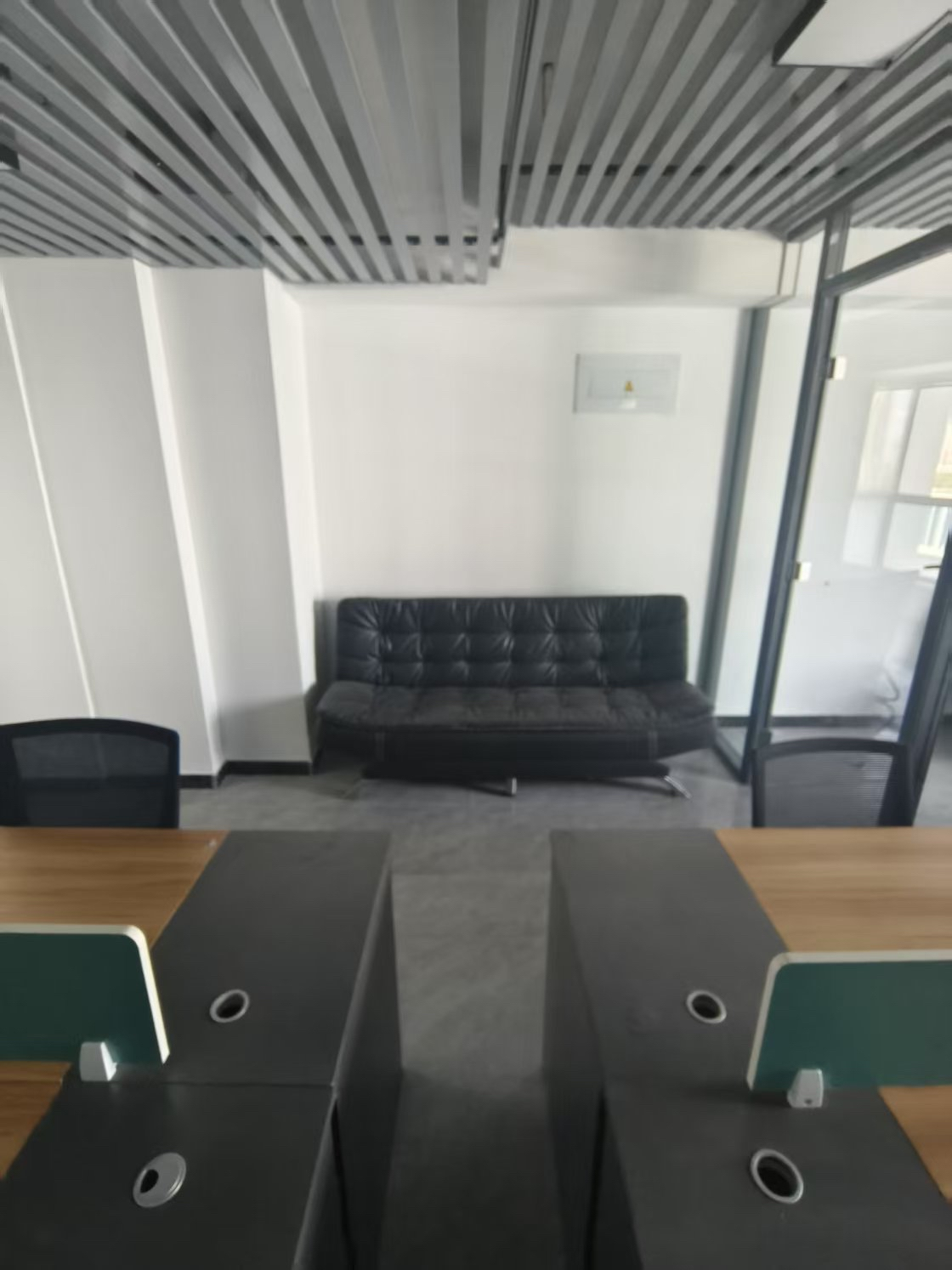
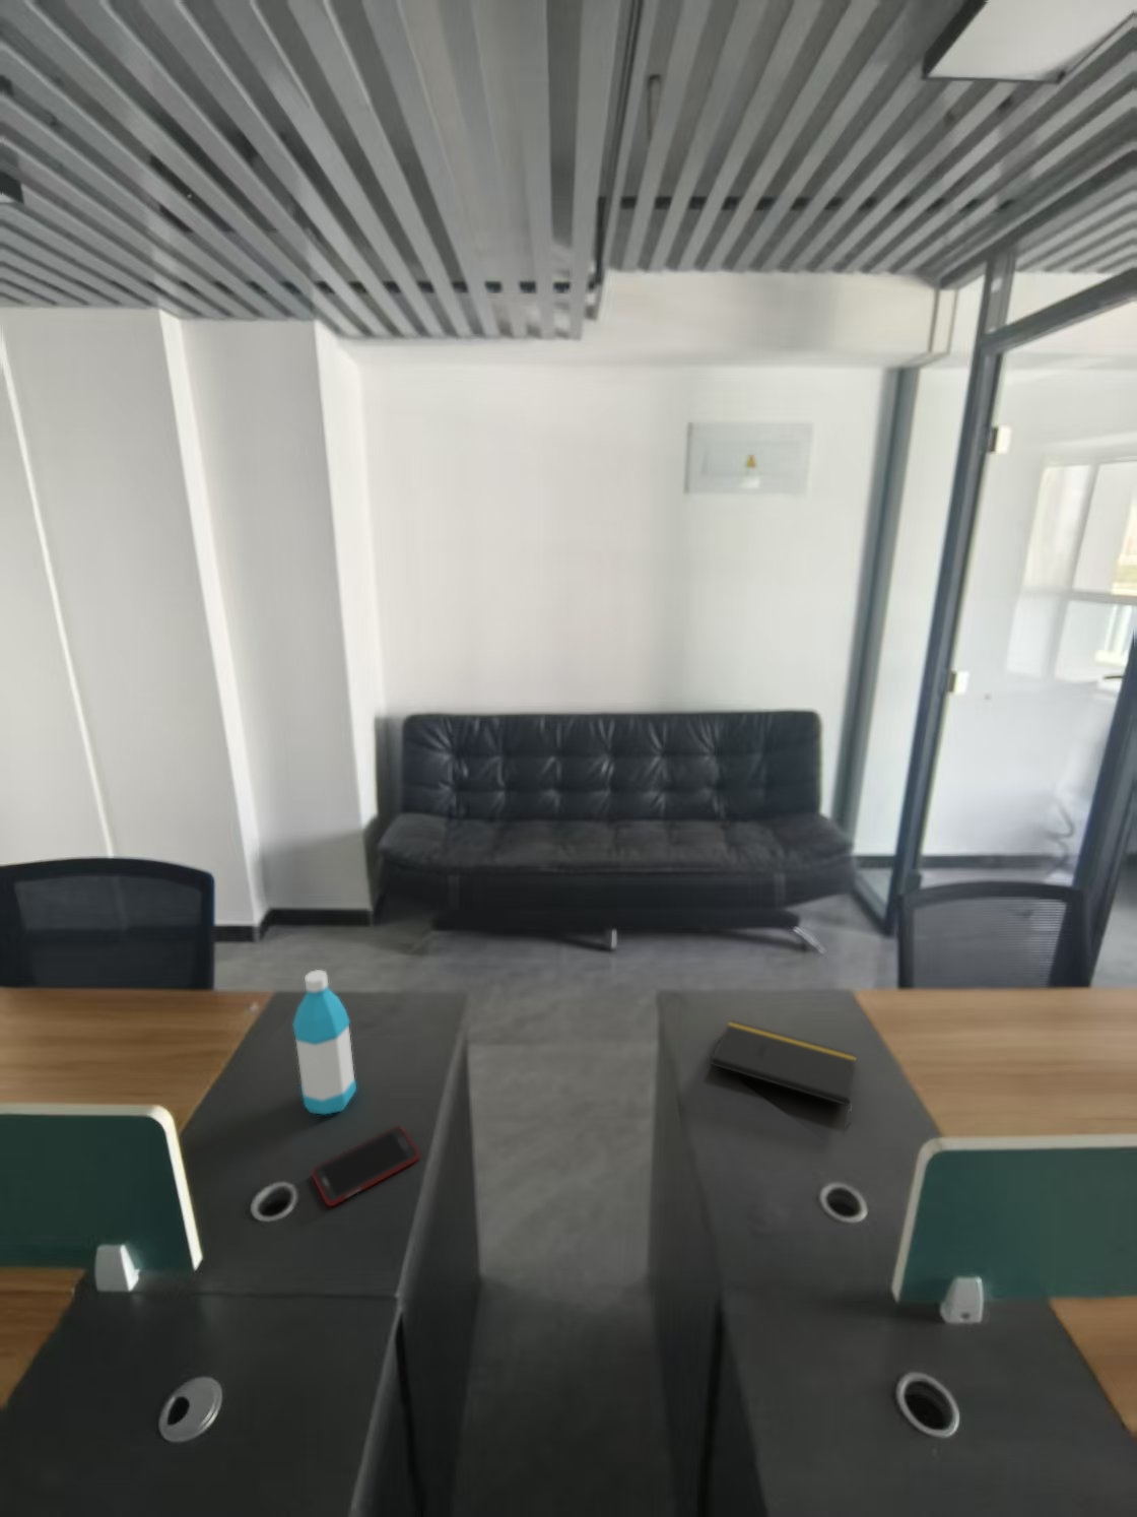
+ notepad [709,1019,856,1123]
+ cell phone [311,1125,420,1208]
+ water bottle [291,969,357,1116]
